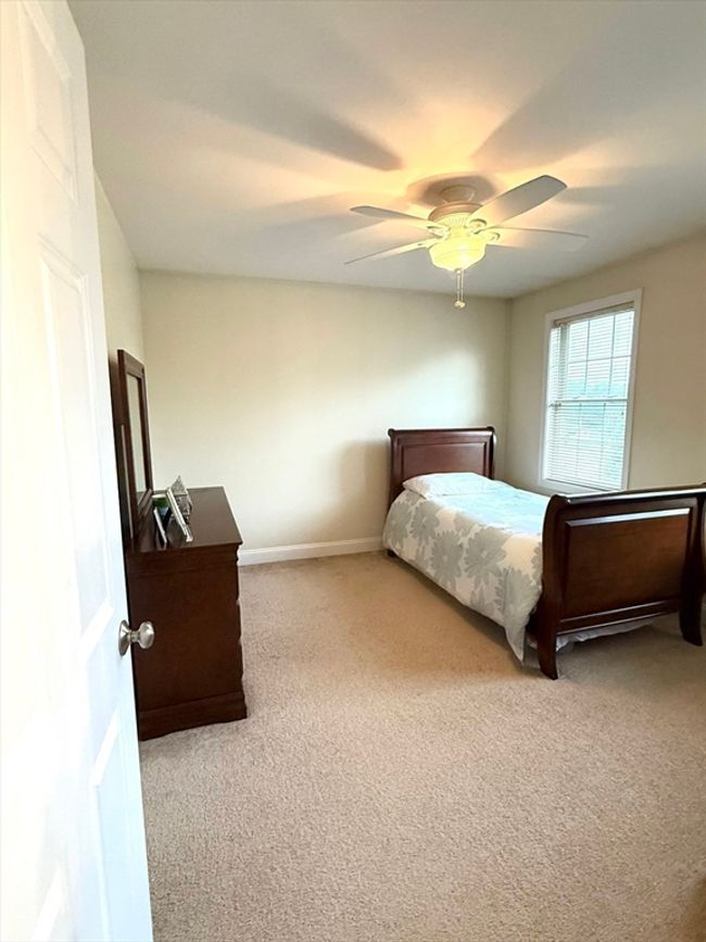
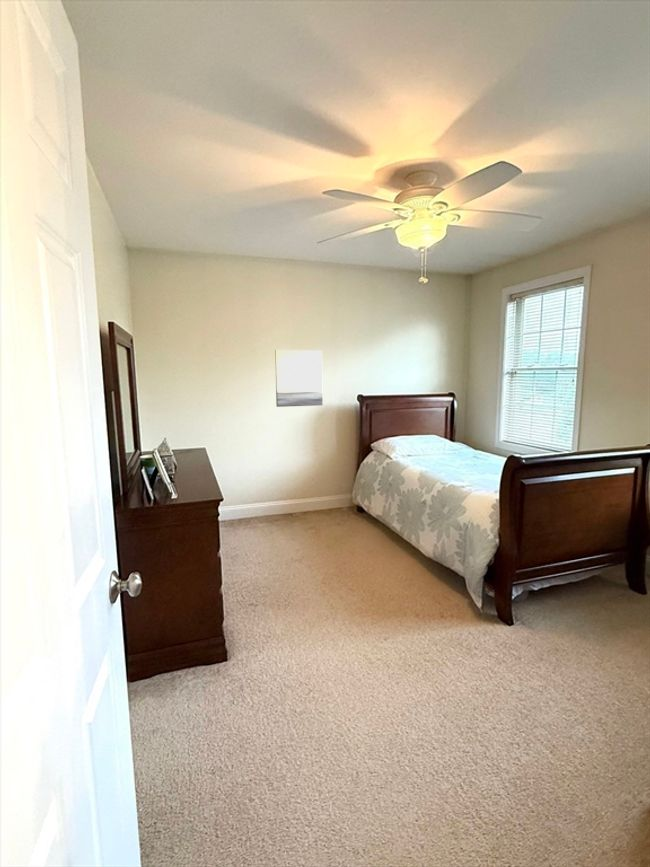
+ wall art [274,349,324,408]
